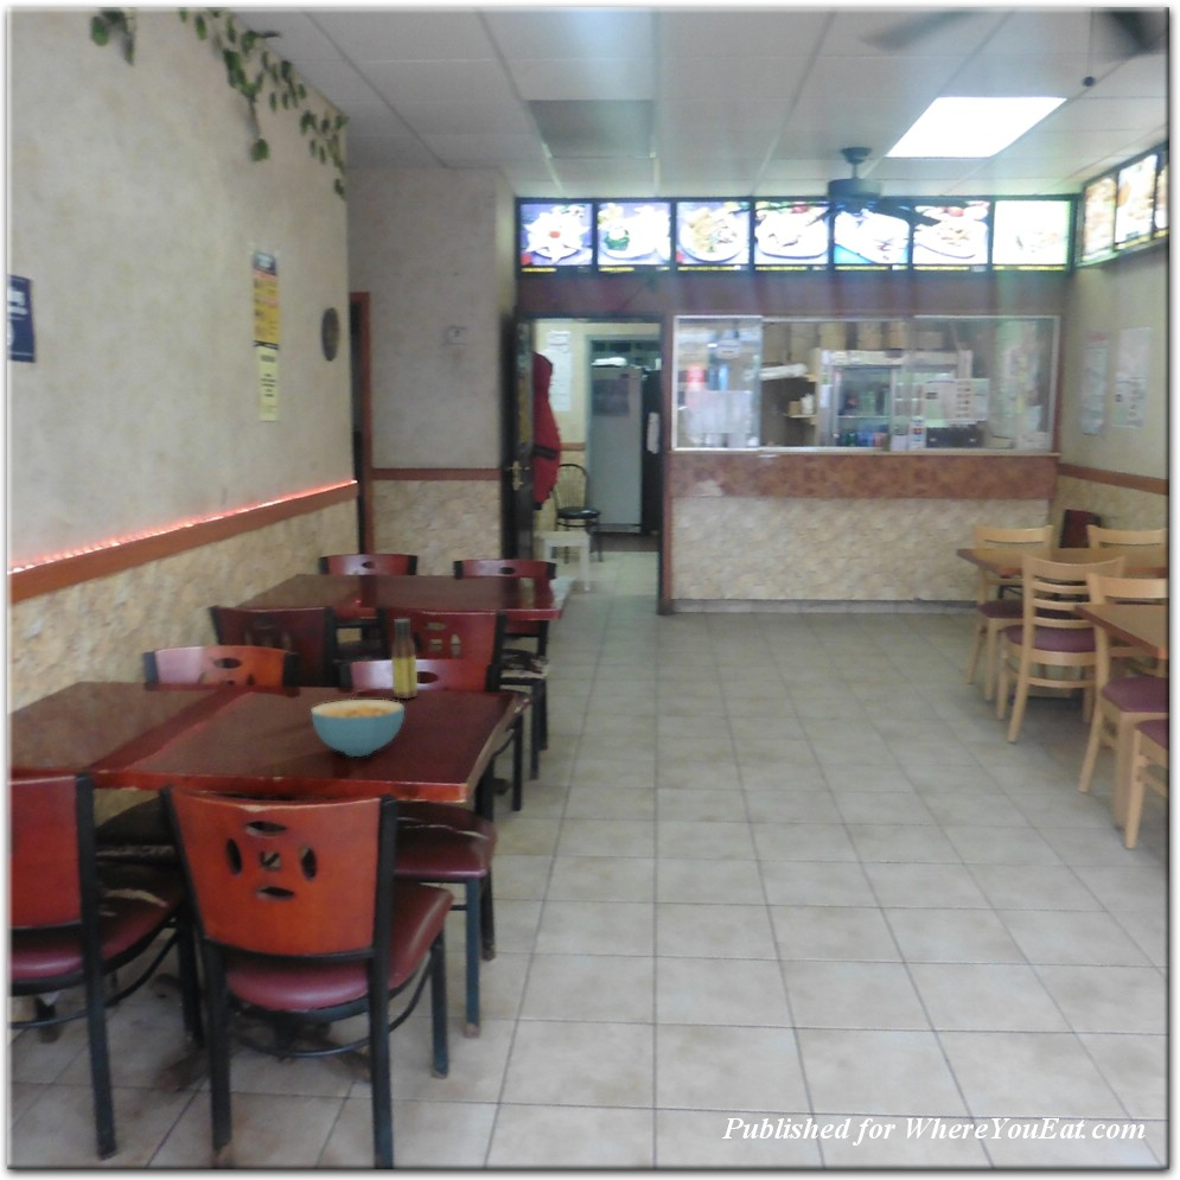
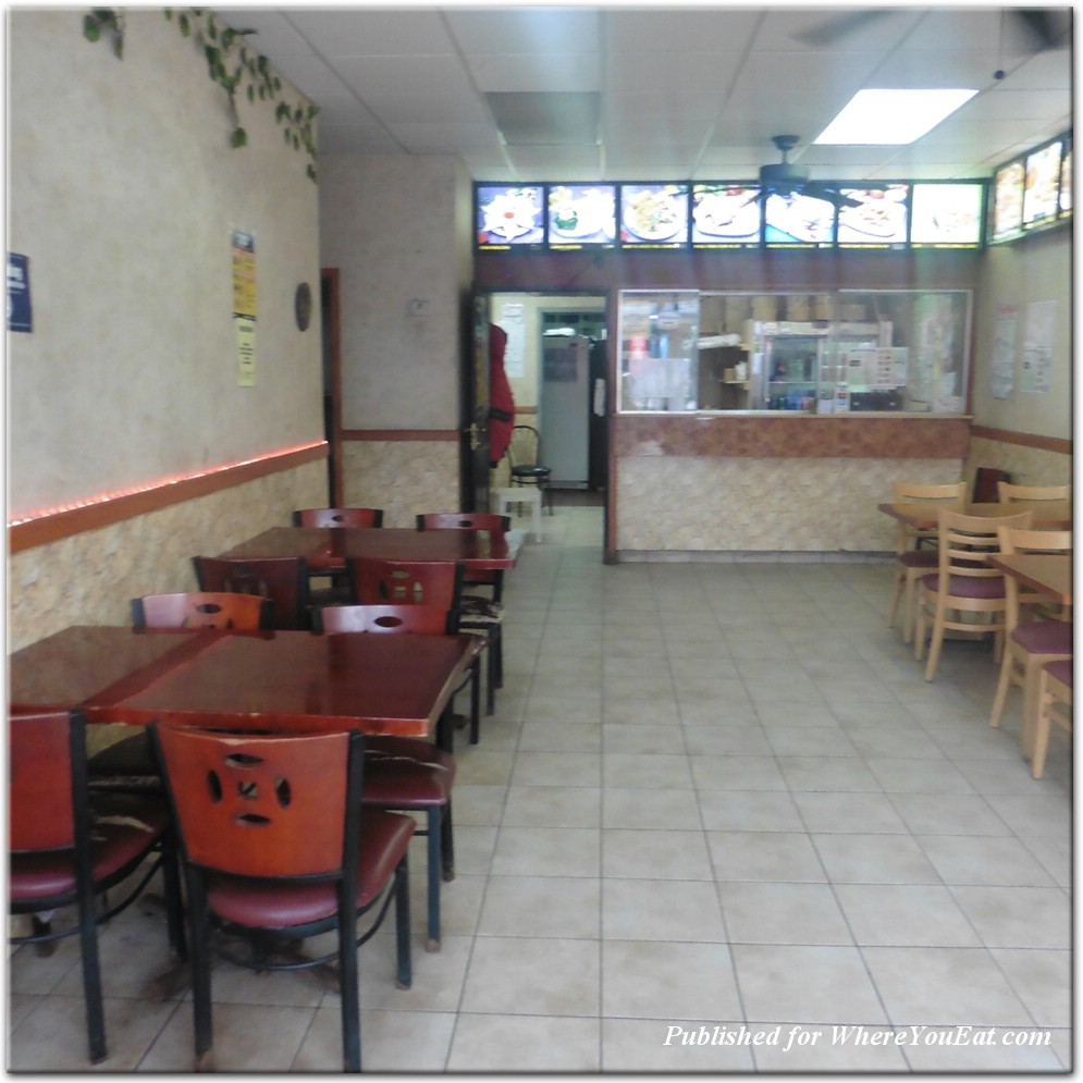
- sauce bottle [390,618,419,700]
- cereal bowl [310,699,406,758]
